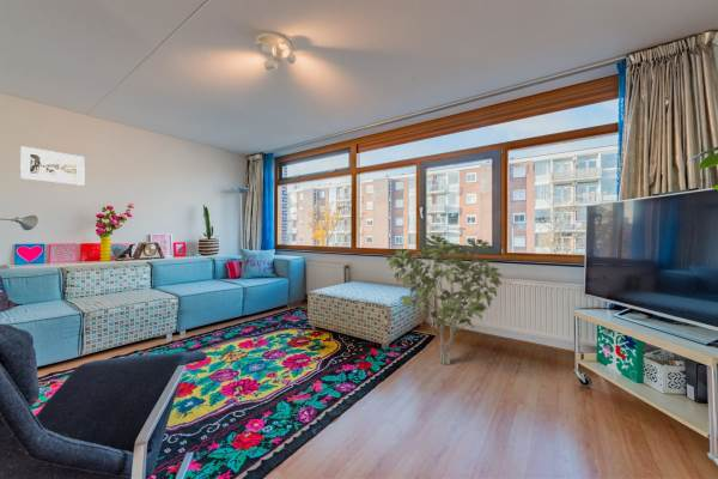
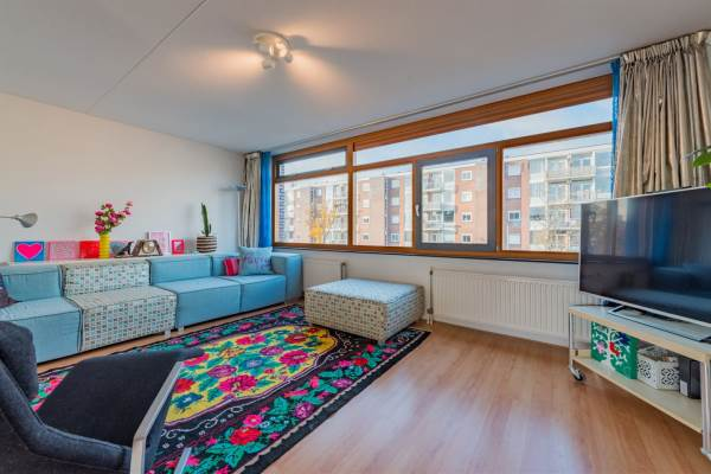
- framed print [19,145,86,187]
- shrub [385,235,504,365]
